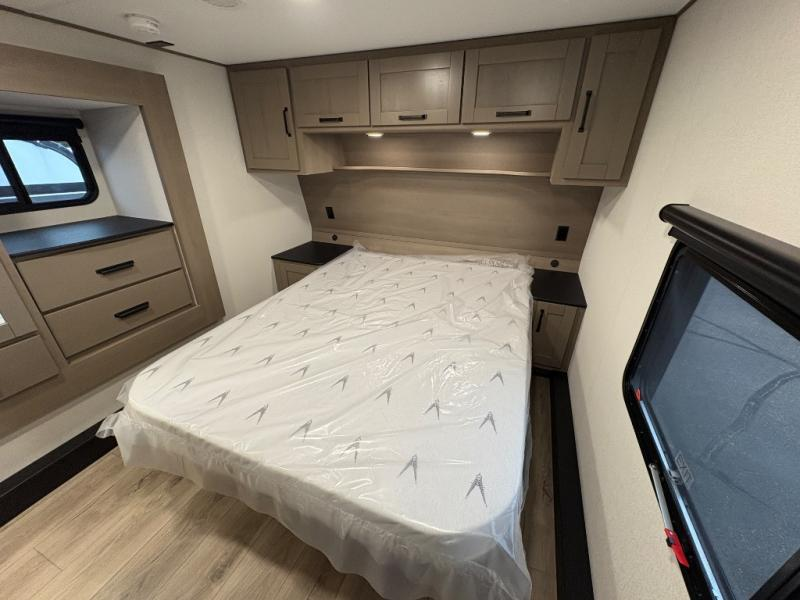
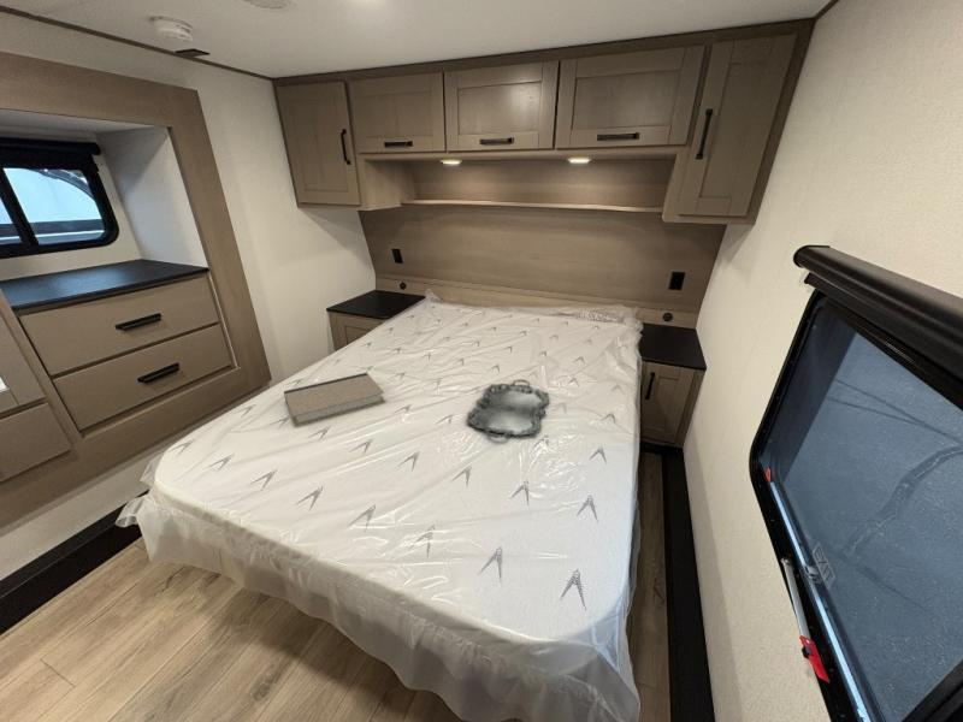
+ serving tray [465,378,550,439]
+ book [283,372,386,428]
